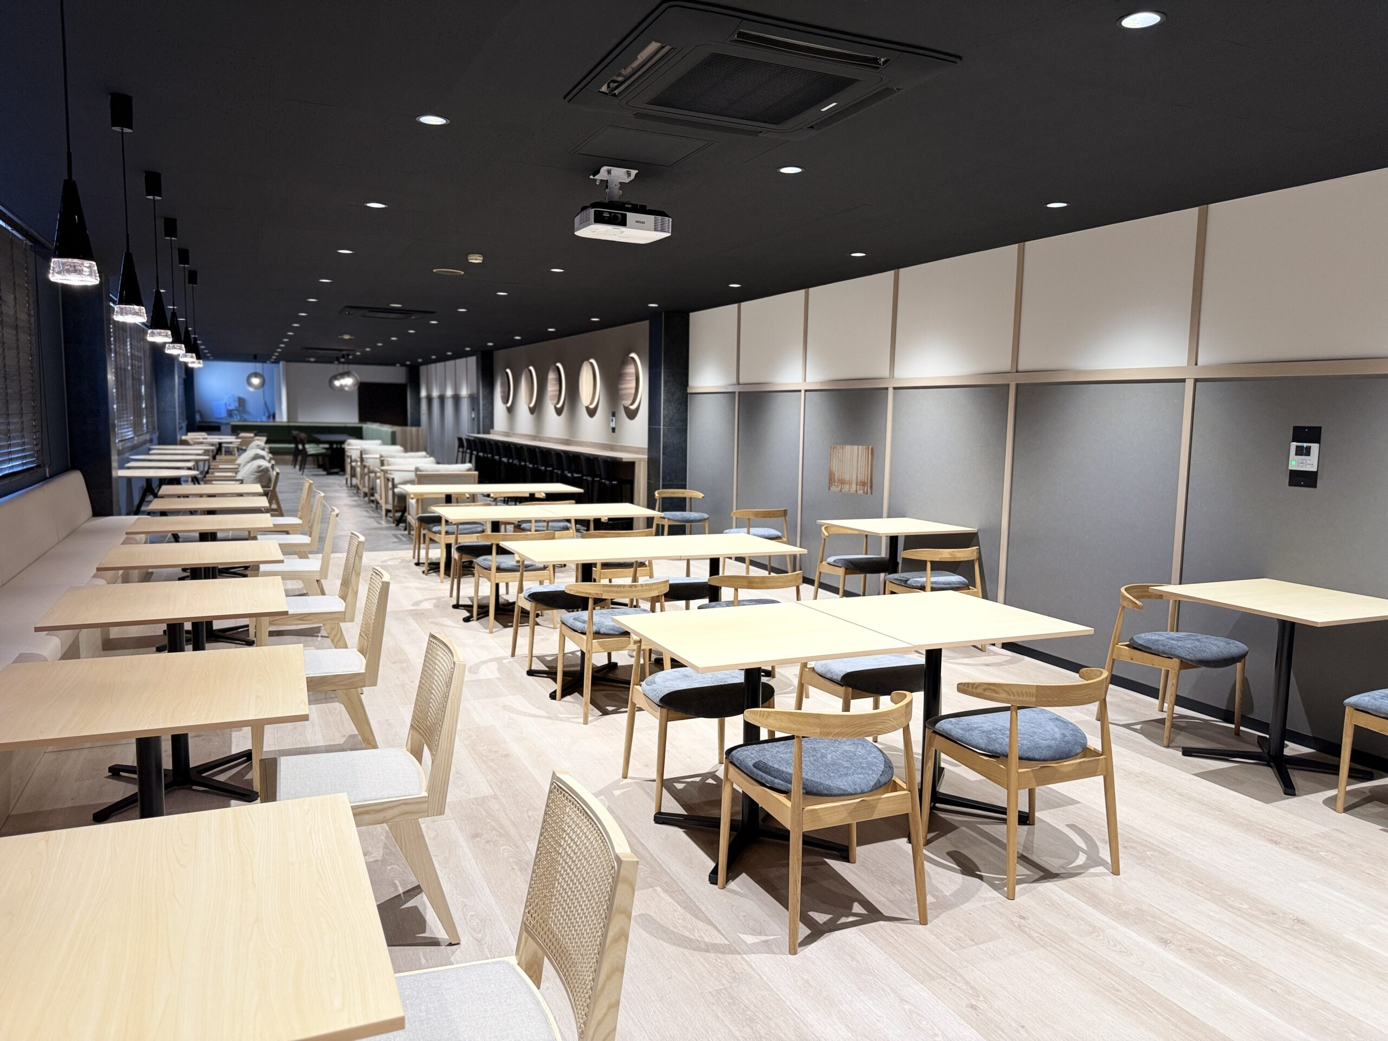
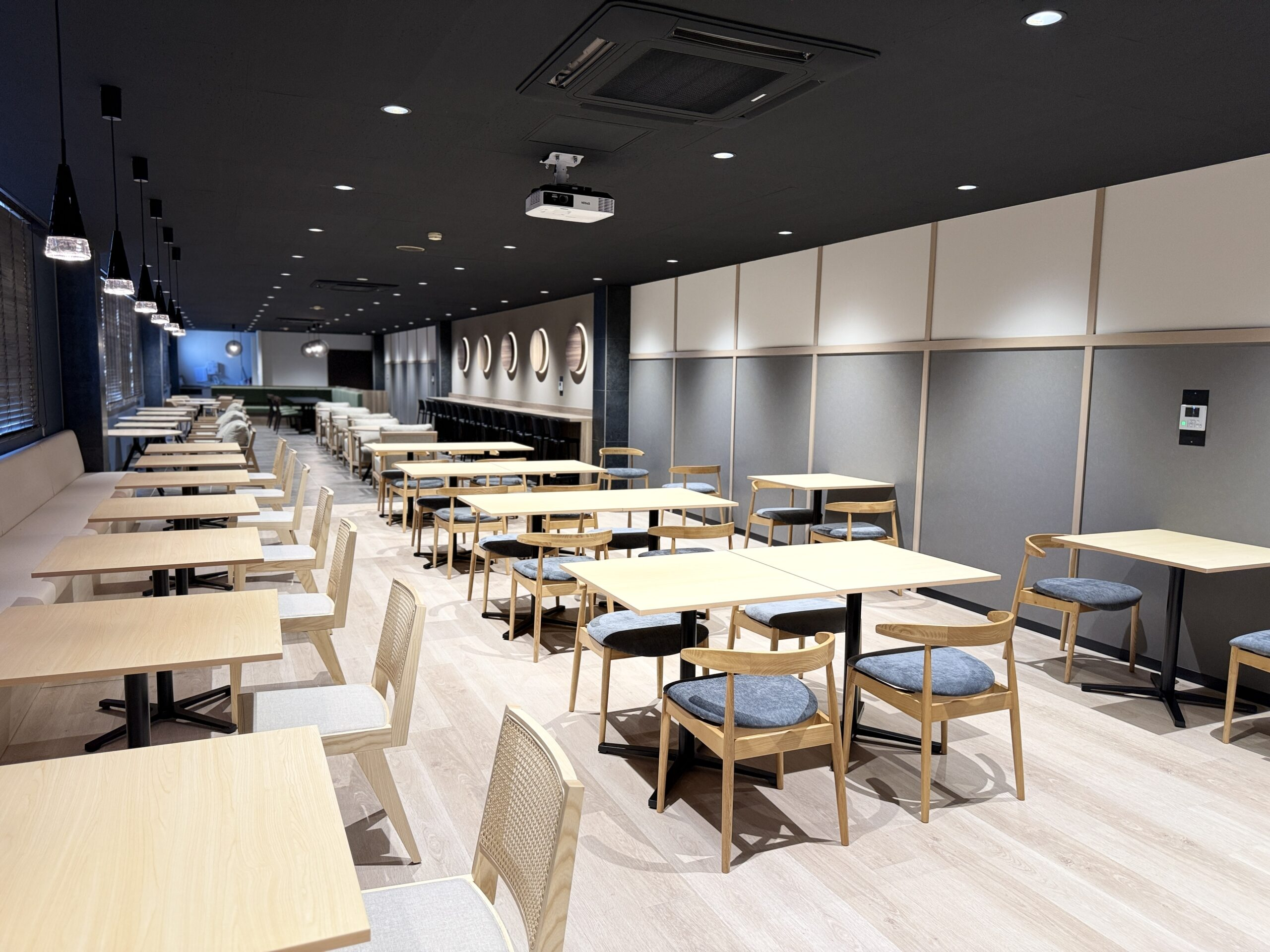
- wall art [828,445,875,495]
